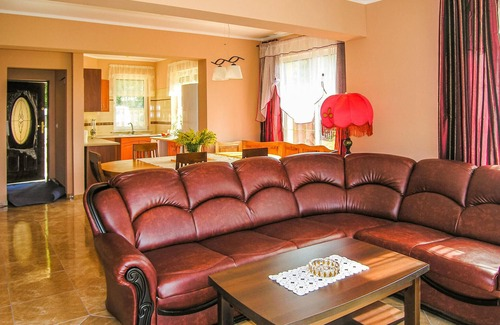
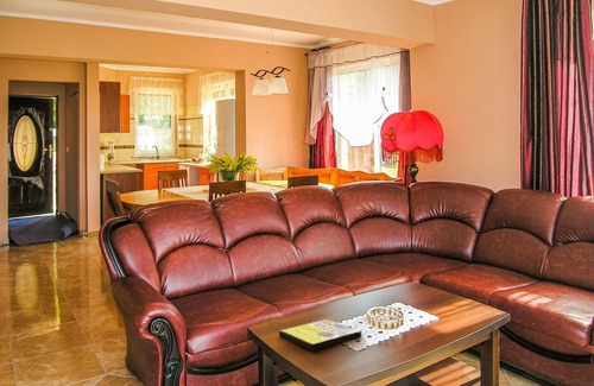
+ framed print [278,318,362,352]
